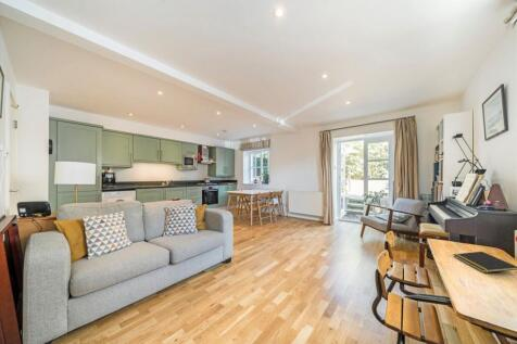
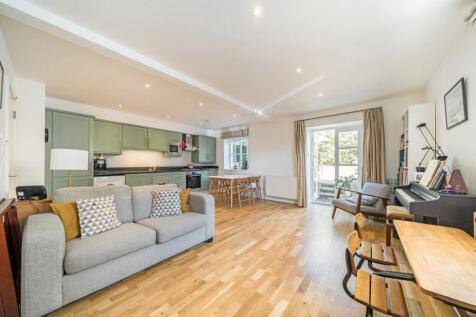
- notepad [452,251,517,273]
